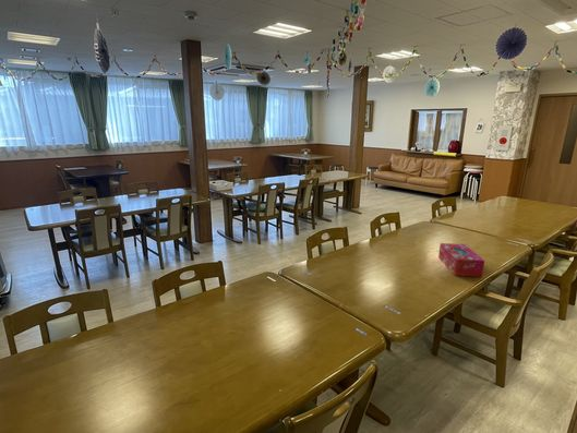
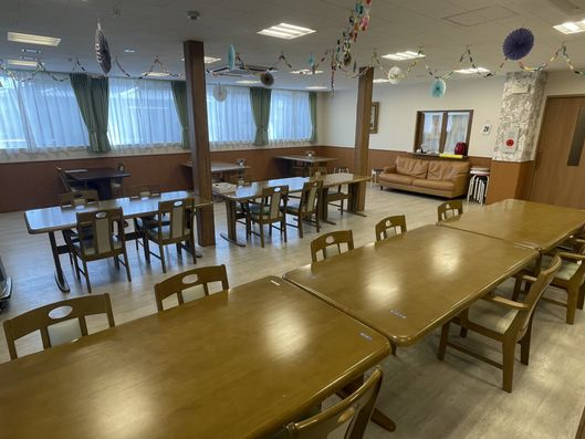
- tissue box [437,242,485,278]
